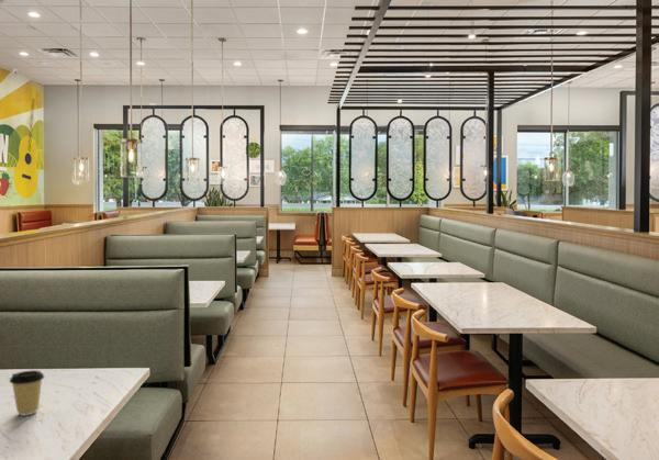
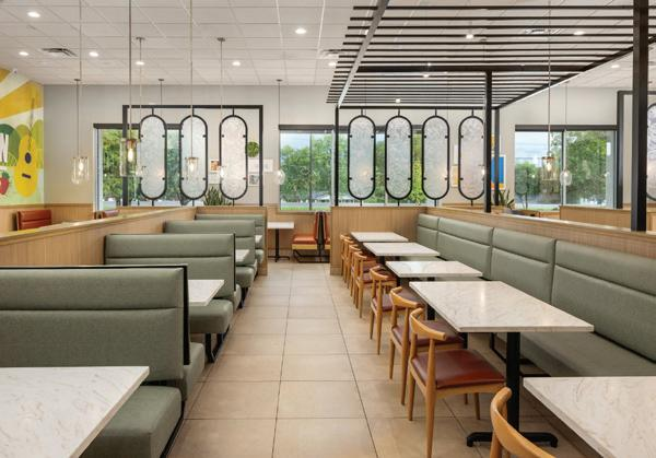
- coffee cup [9,369,45,417]
